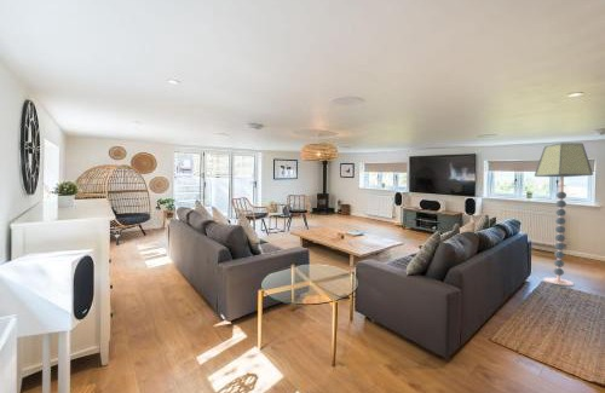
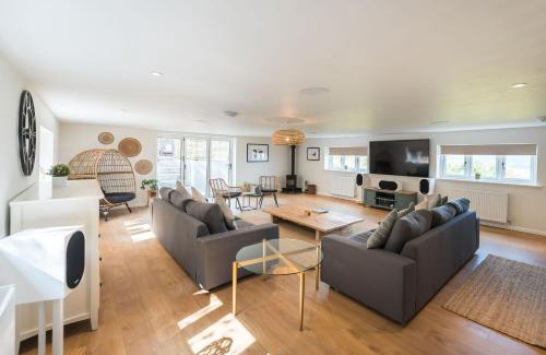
- floor lamp [534,141,594,287]
